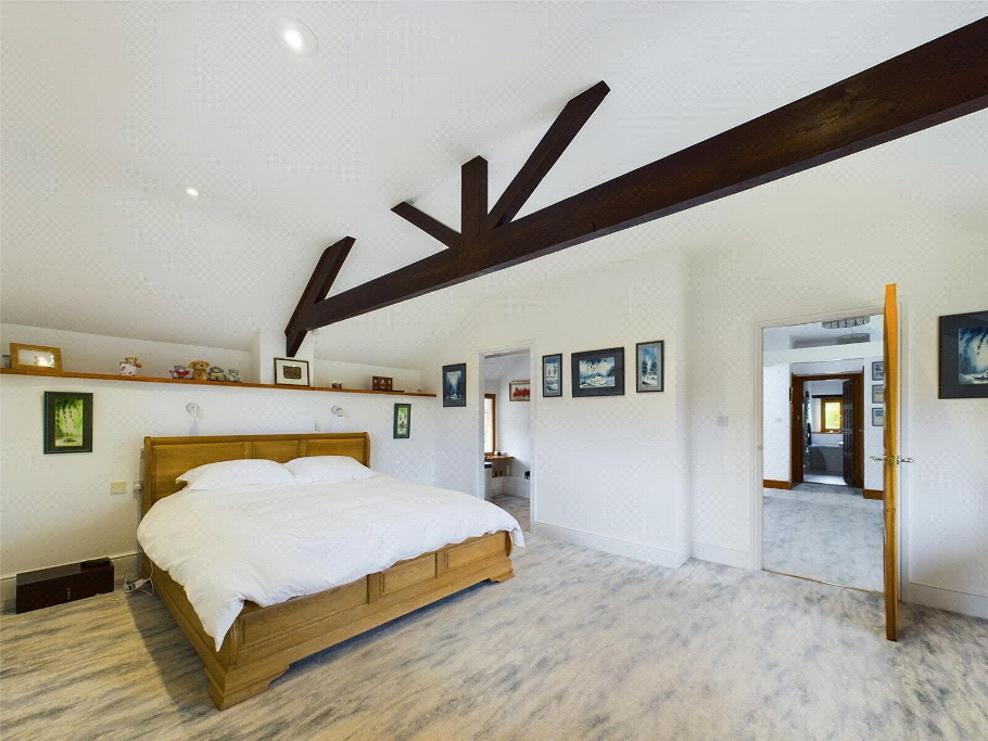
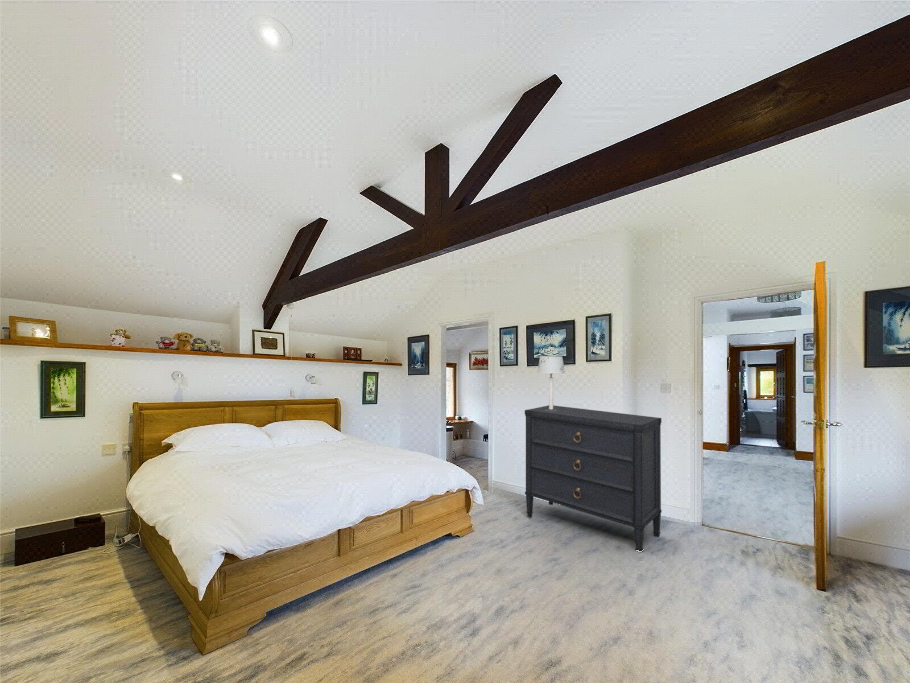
+ dresser [524,404,663,552]
+ table lamp [536,355,566,412]
